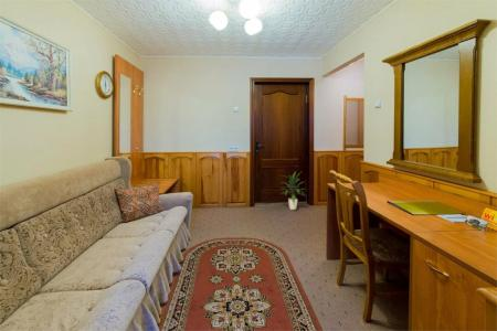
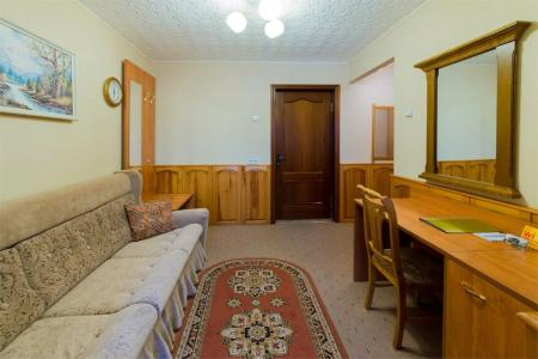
- indoor plant [279,170,306,211]
